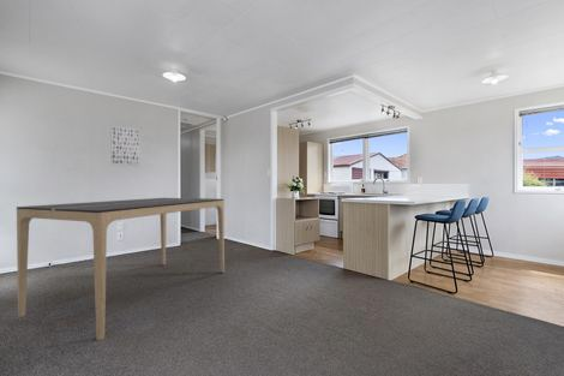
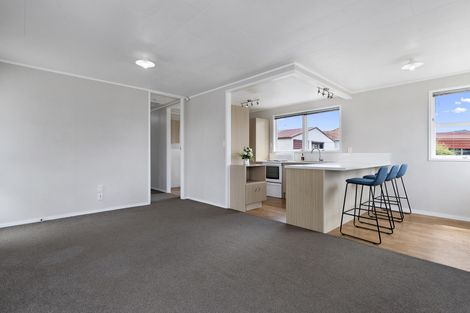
- wall art [110,125,142,168]
- dining table [16,197,226,341]
